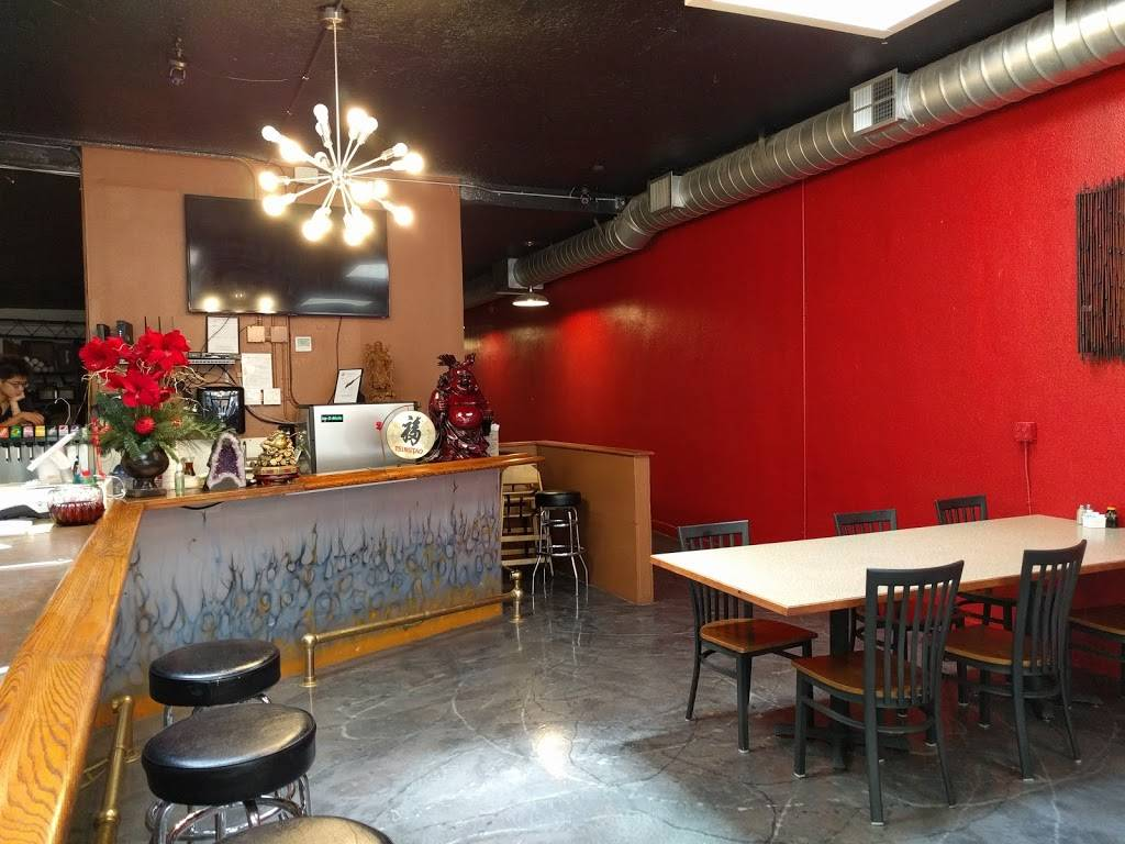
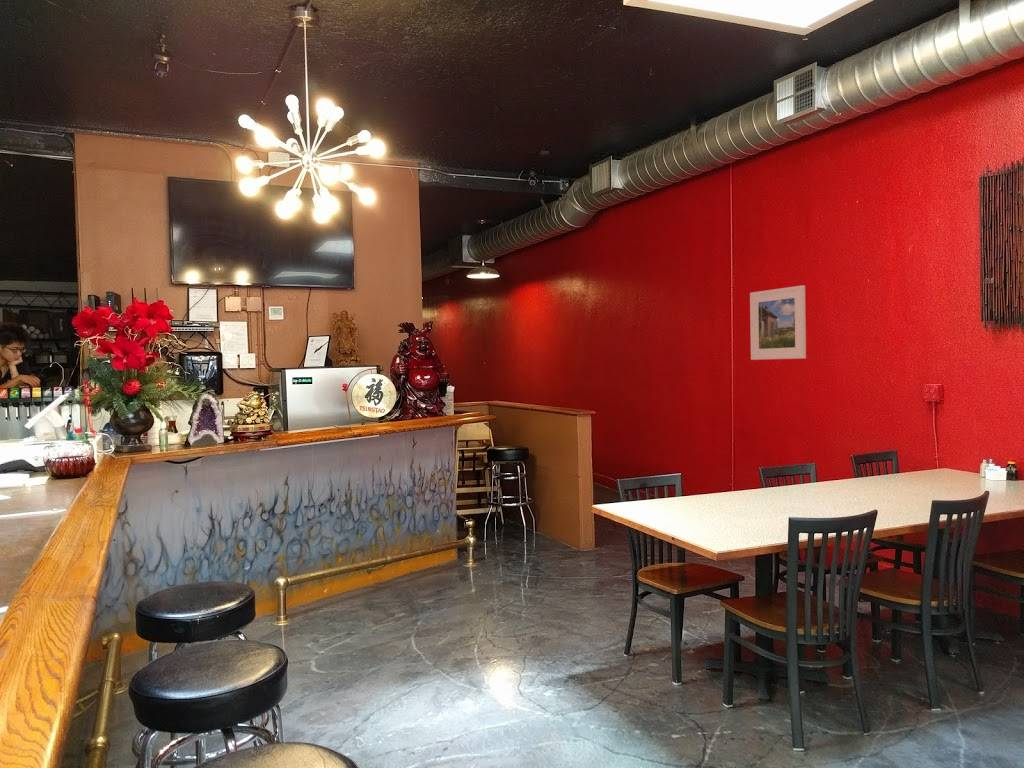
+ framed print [749,284,807,361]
